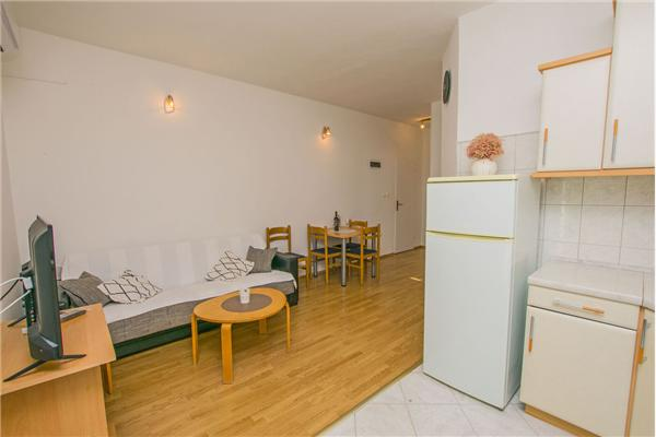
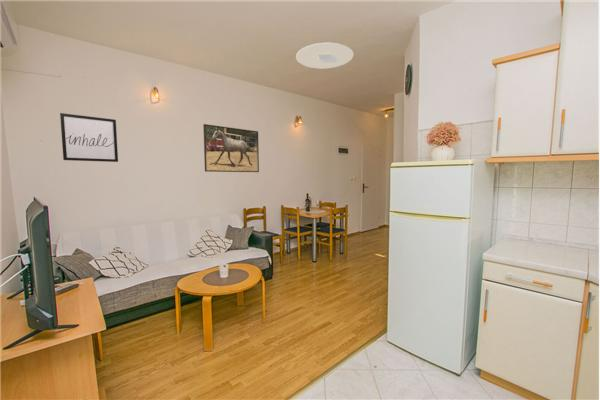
+ wall art [59,112,119,163]
+ ceiling light [295,42,354,69]
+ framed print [202,123,260,173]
